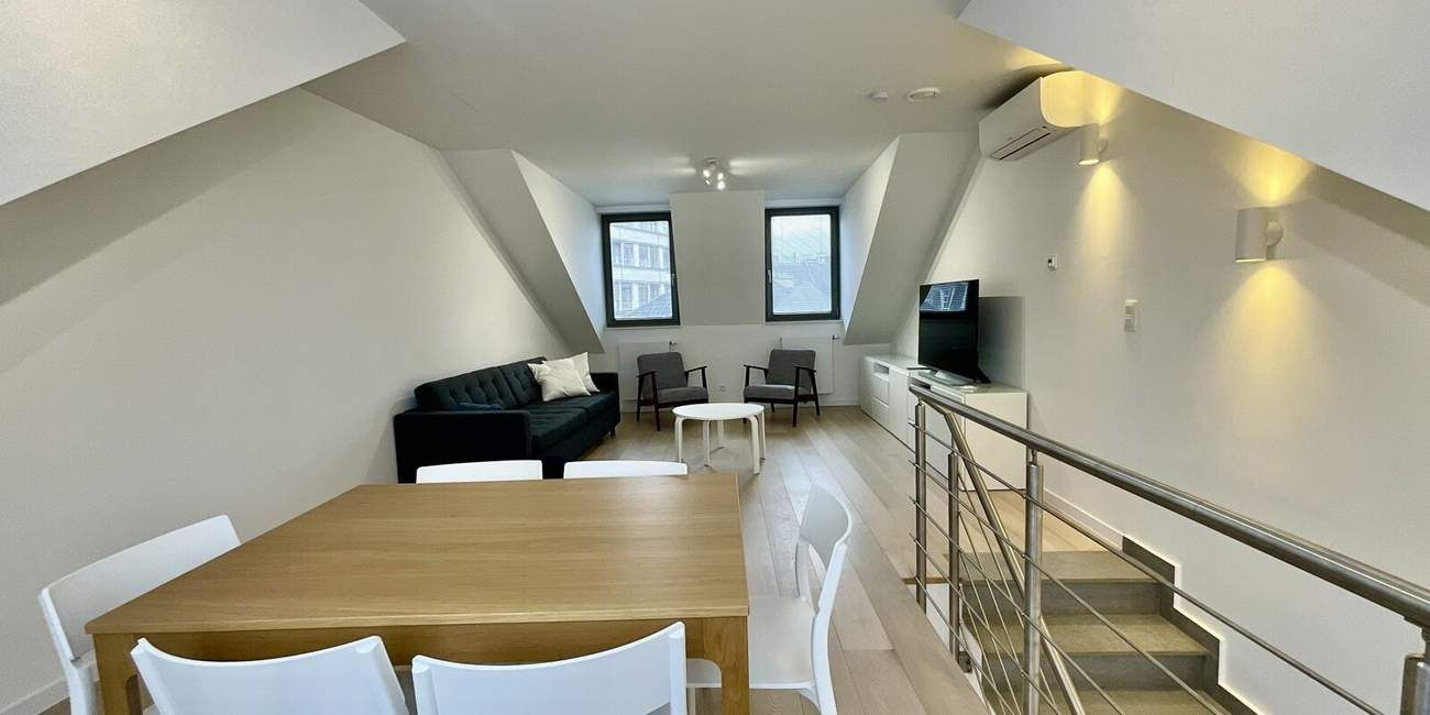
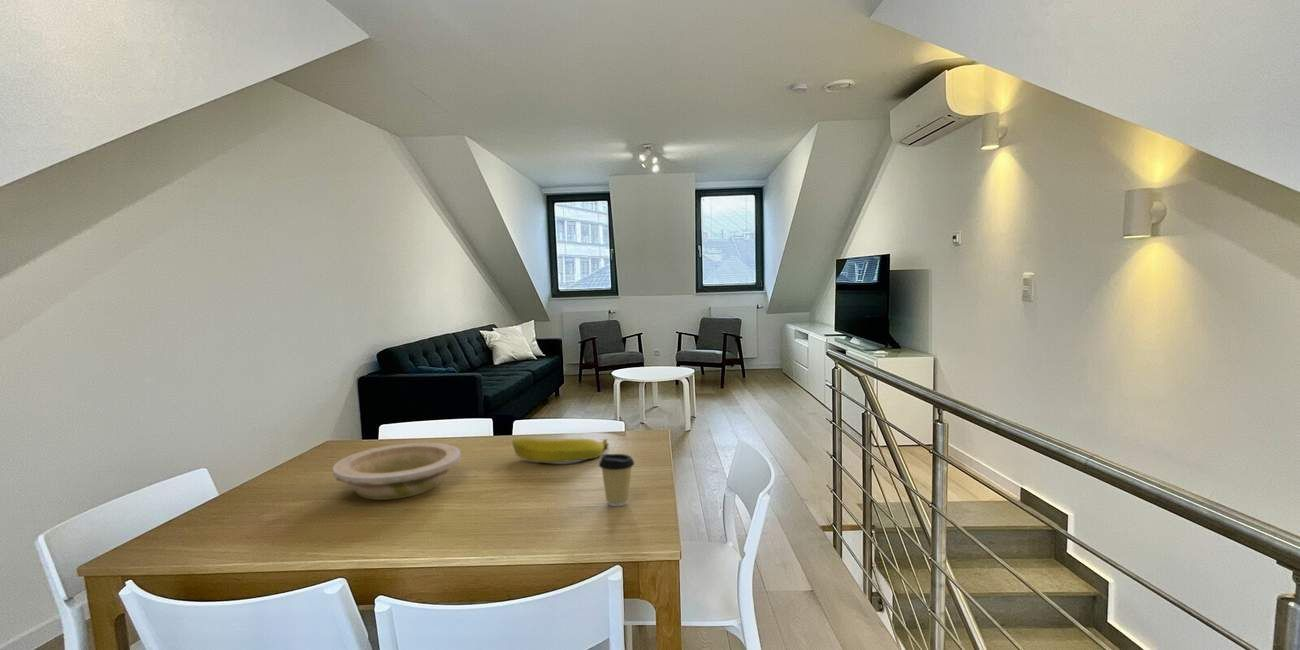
+ banana [512,436,610,463]
+ bowl [332,442,462,501]
+ coffee cup [598,453,635,507]
